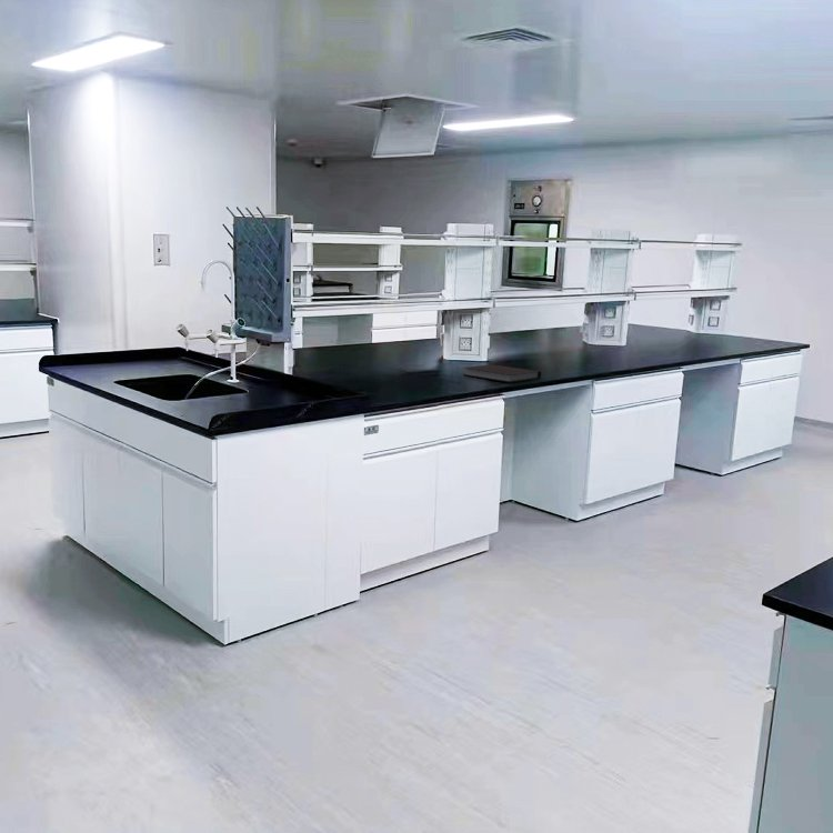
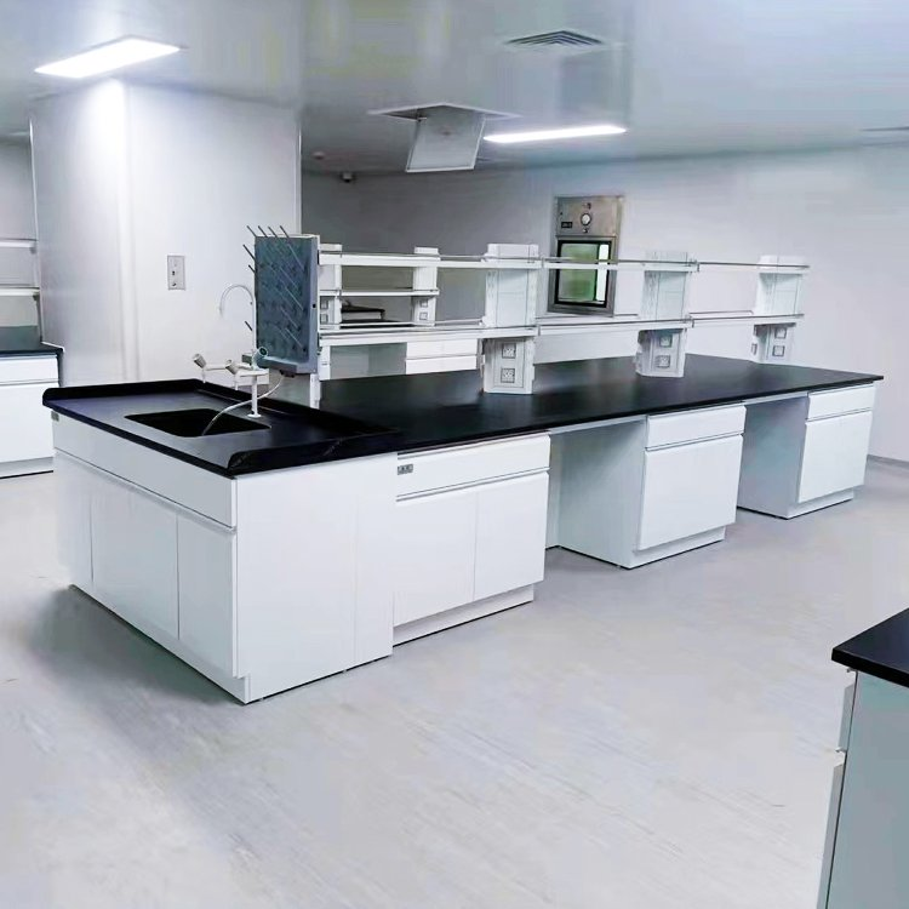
- notebook [462,363,542,383]
